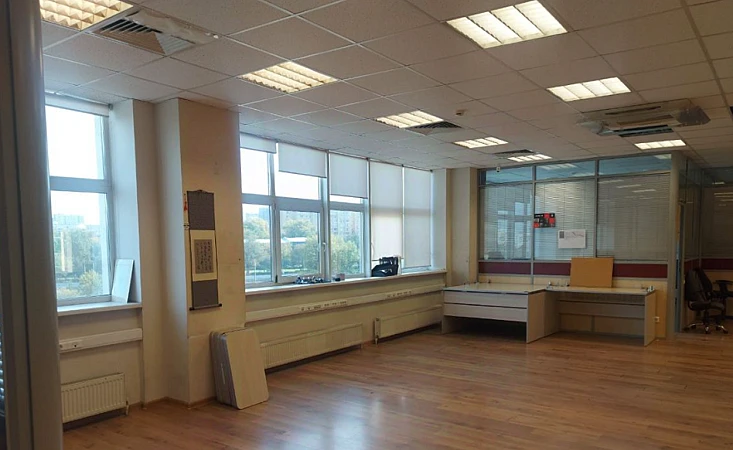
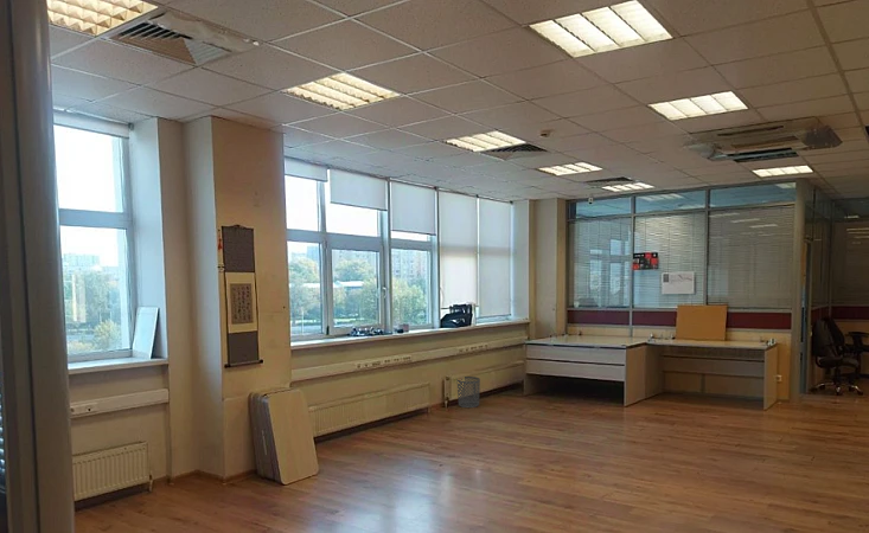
+ waste bin [456,375,481,409]
